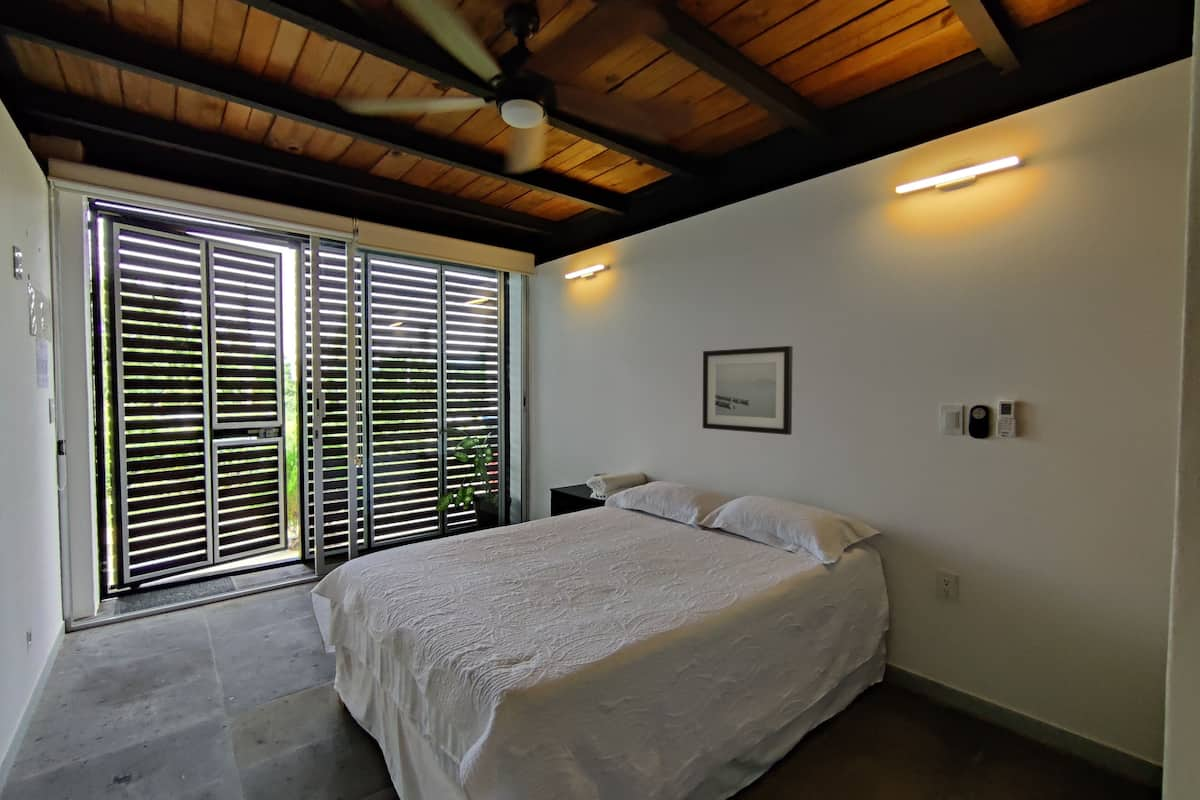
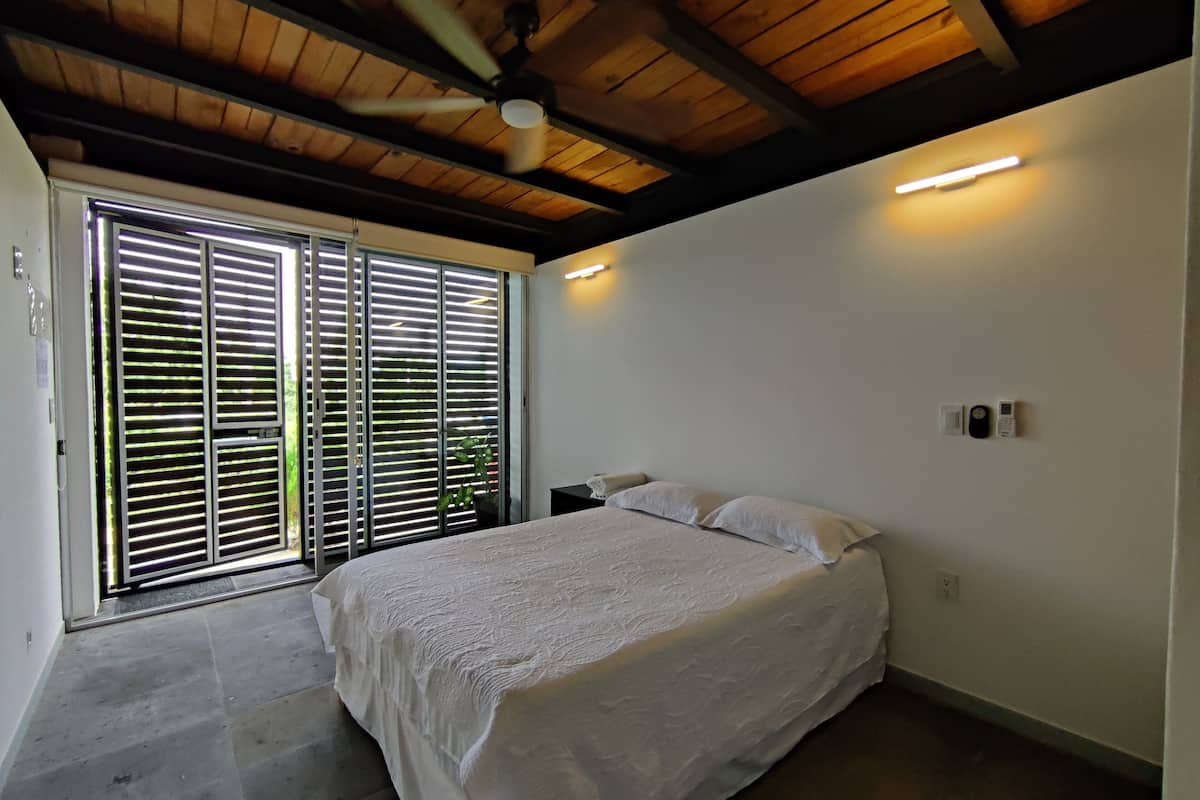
- wall art [702,345,794,436]
